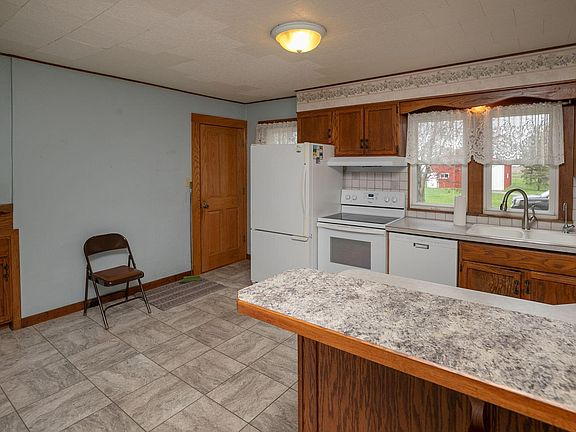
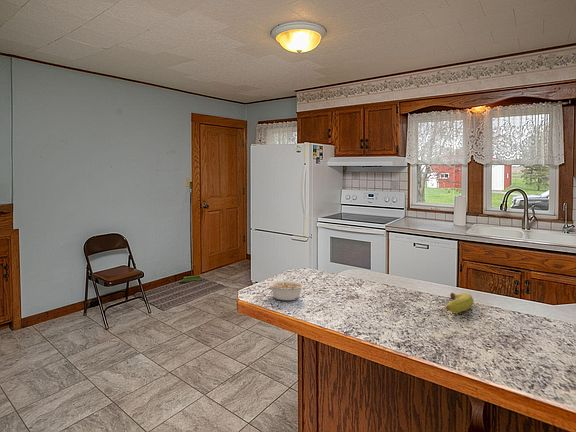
+ fruit [445,292,475,313]
+ legume [268,280,305,301]
